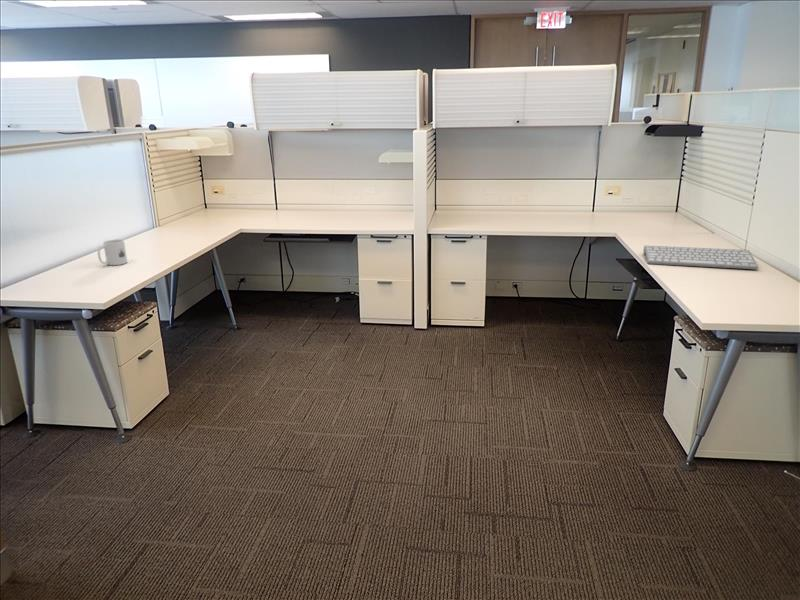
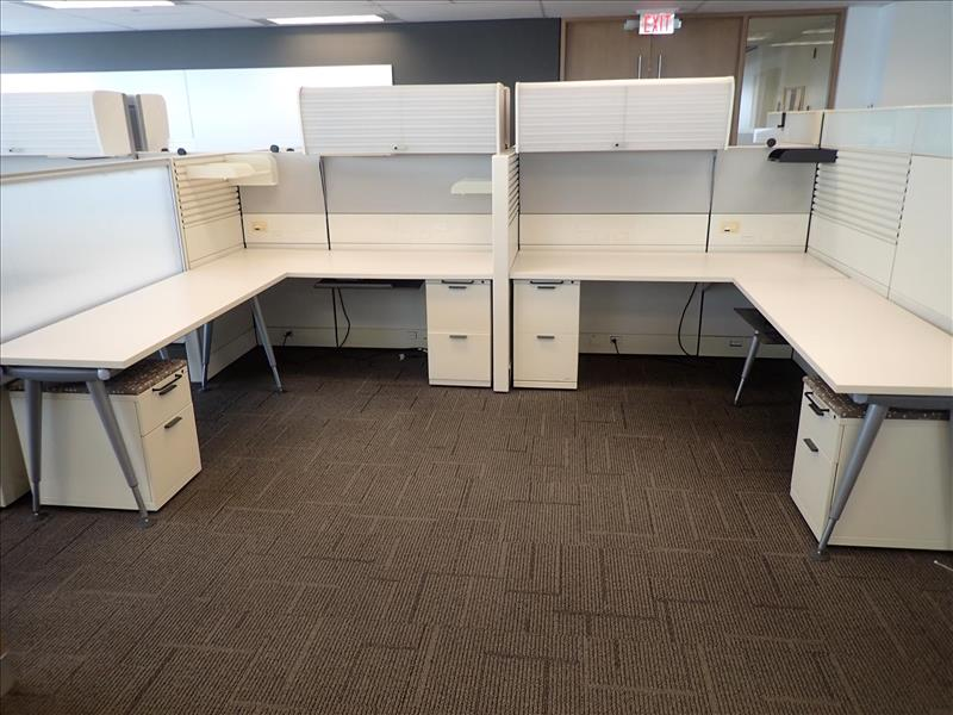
- mug [97,238,128,266]
- computer keyboard [642,245,759,270]
